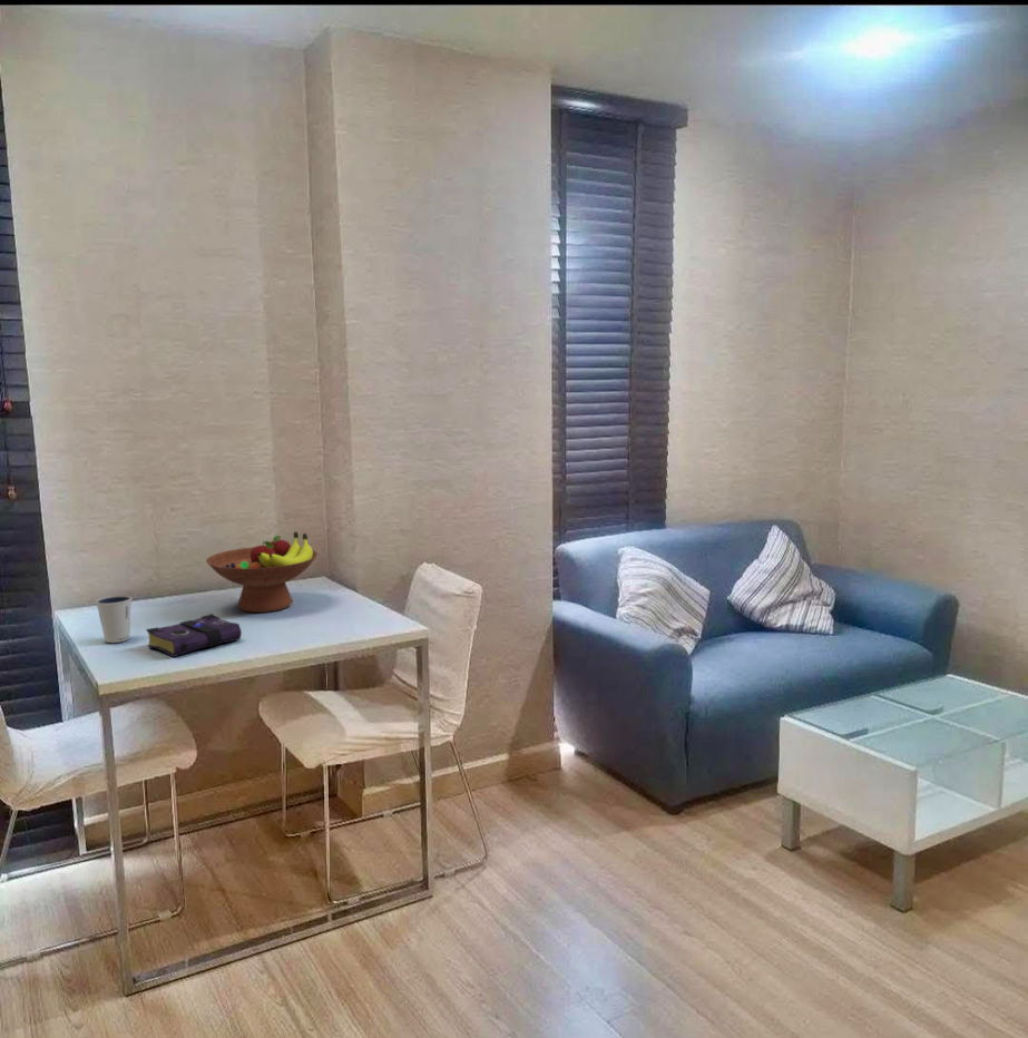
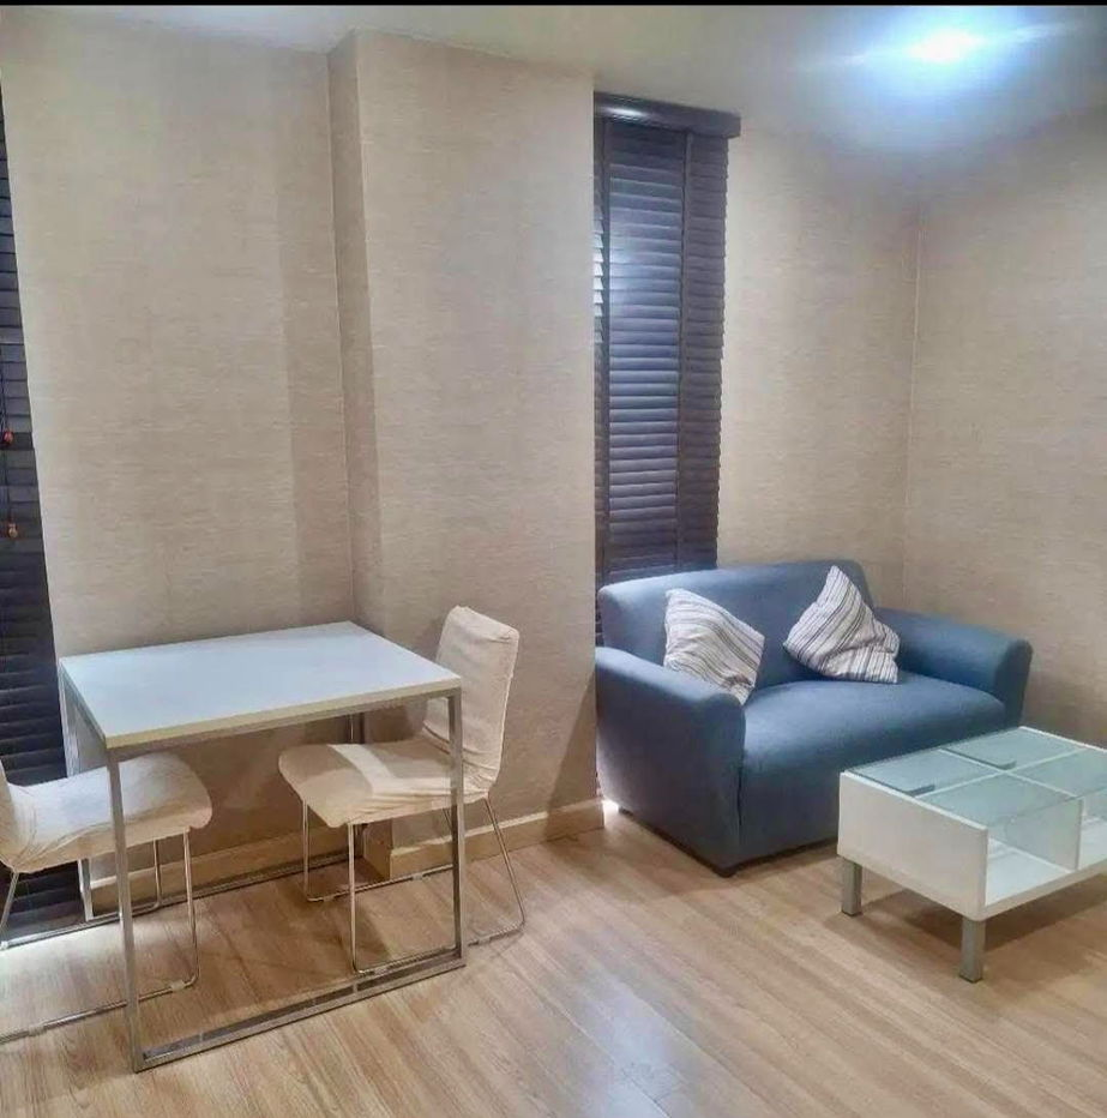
- fruit bowl [205,530,319,614]
- dixie cup [95,594,133,644]
- book [145,613,243,658]
